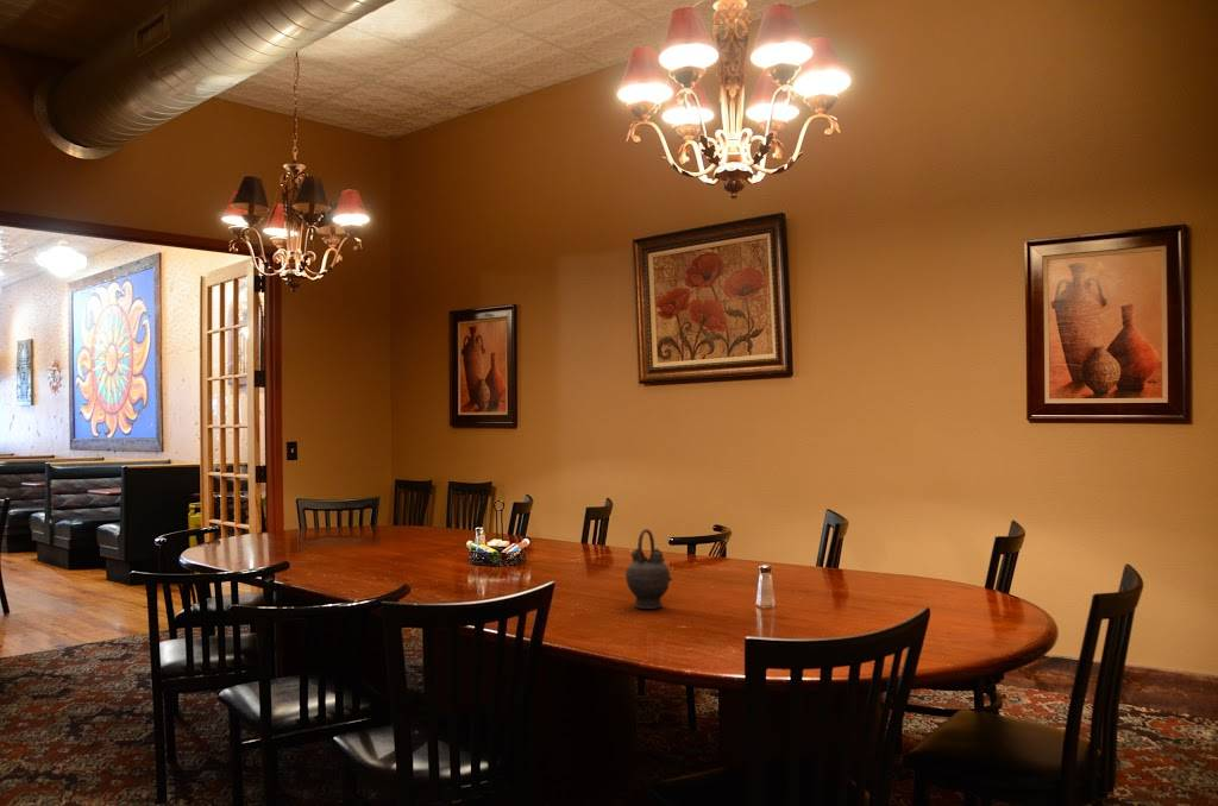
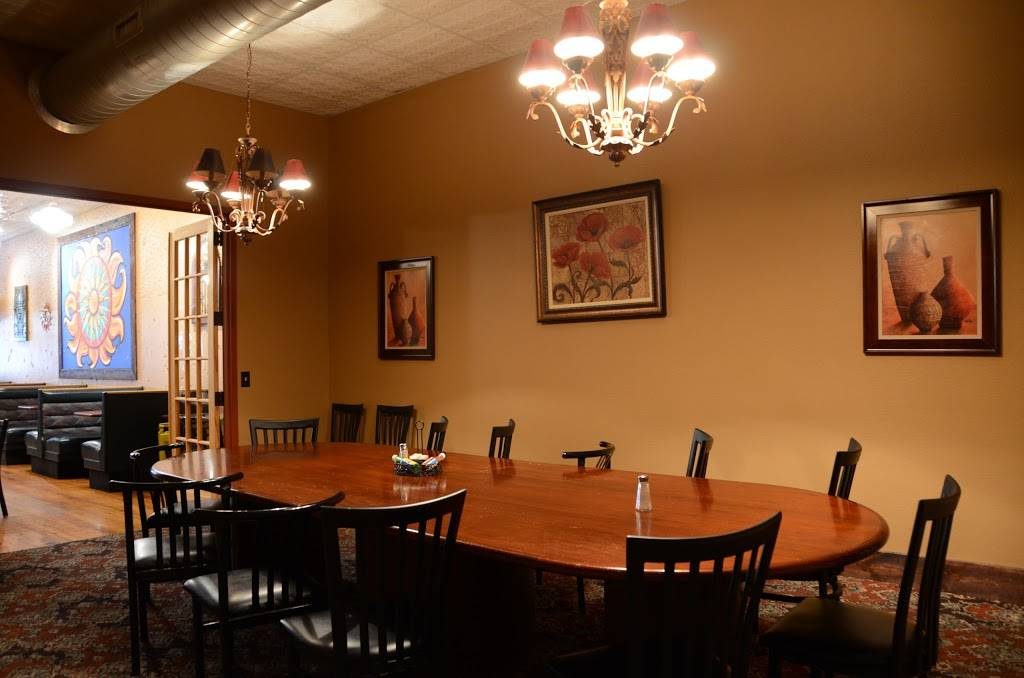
- teapot [624,528,673,610]
